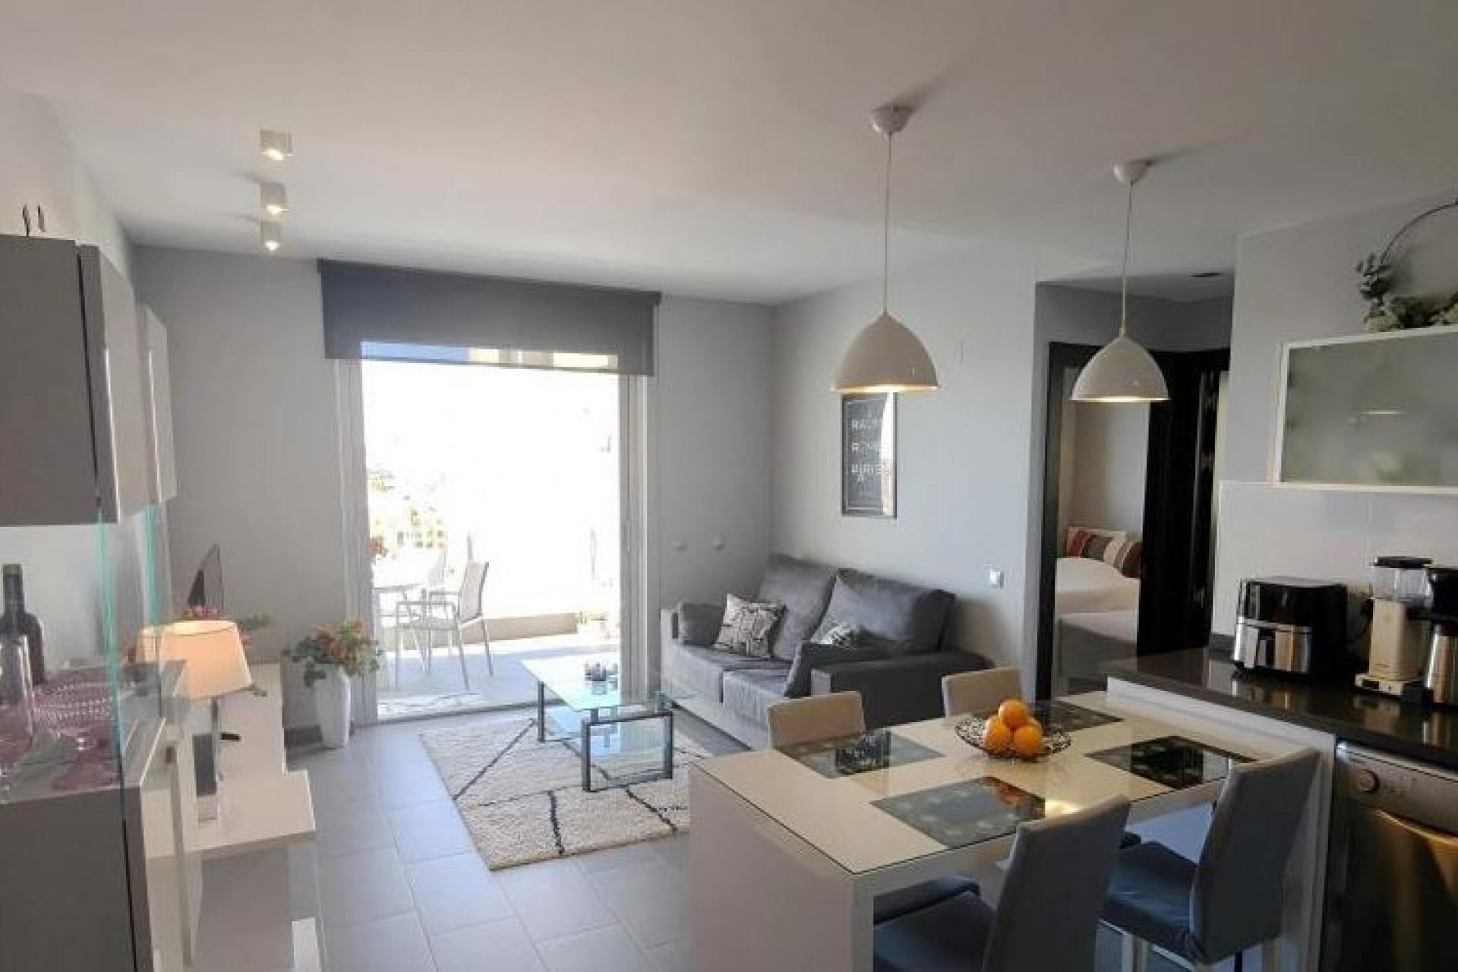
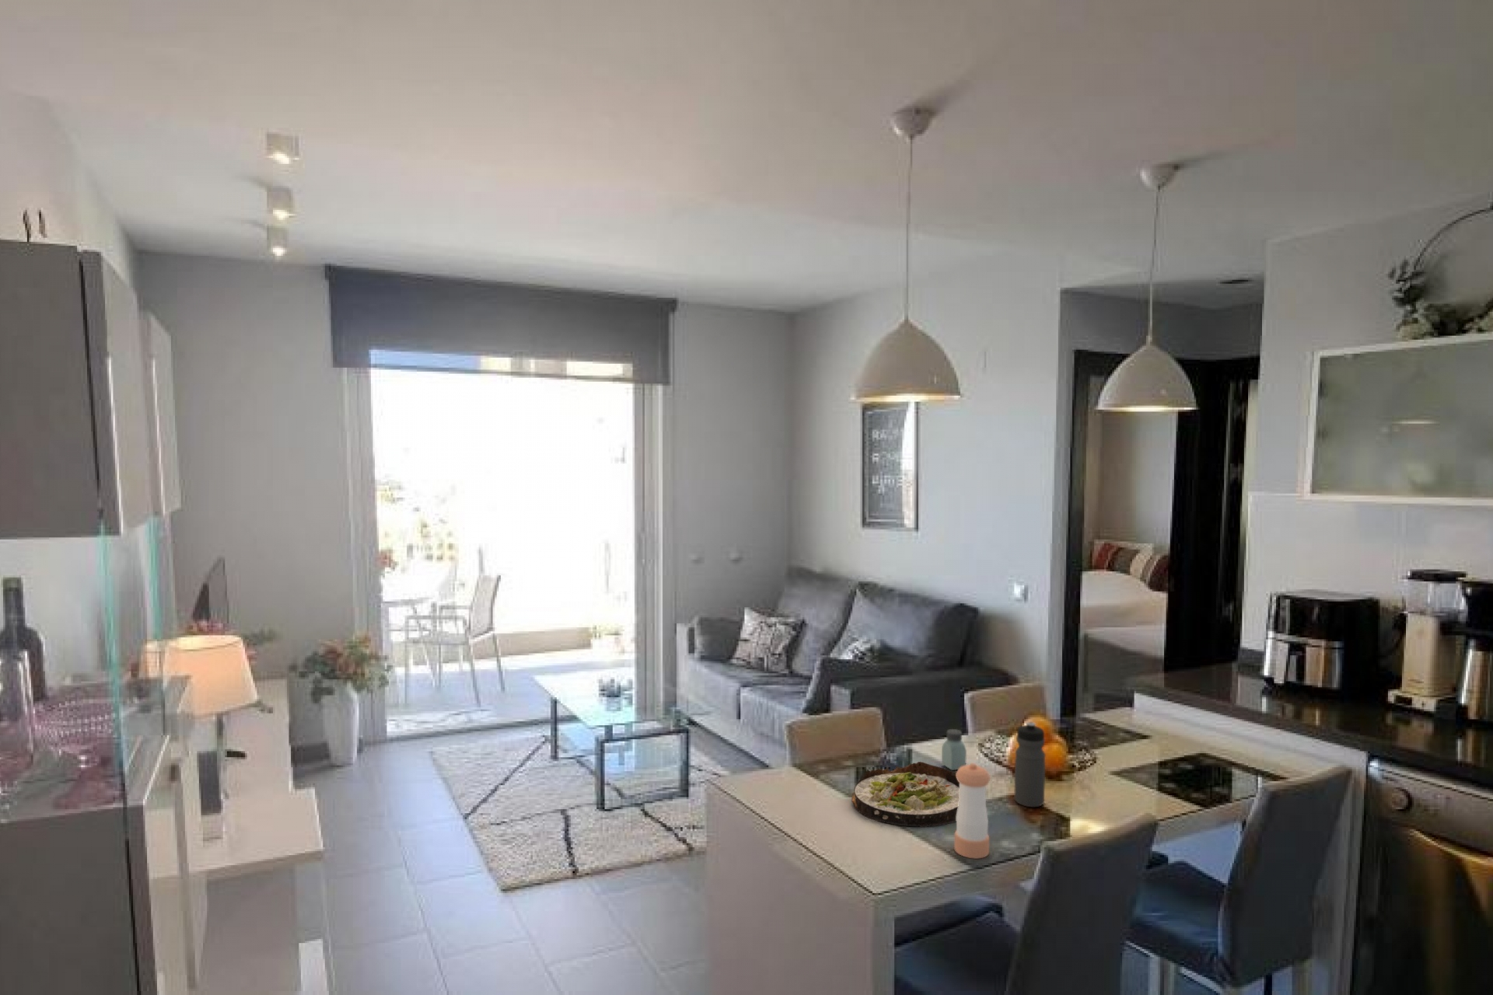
+ saltshaker [941,728,968,771]
+ salad plate [851,761,960,827]
+ pepper shaker [953,763,991,858]
+ water bottle [1013,722,1046,807]
